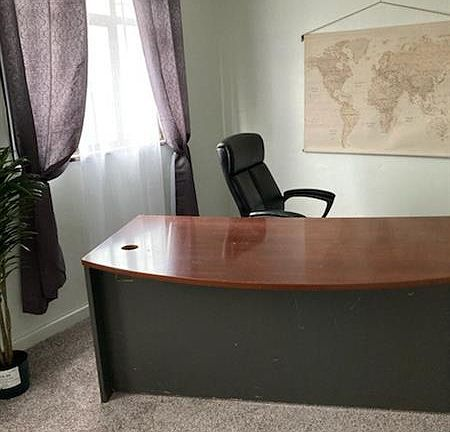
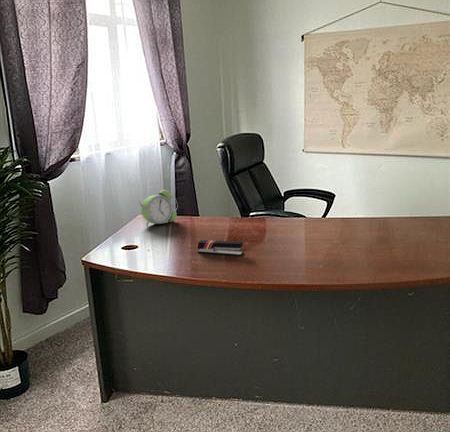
+ alarm clock [139,189,179,230]
+ stapler [197,239,245,257]
